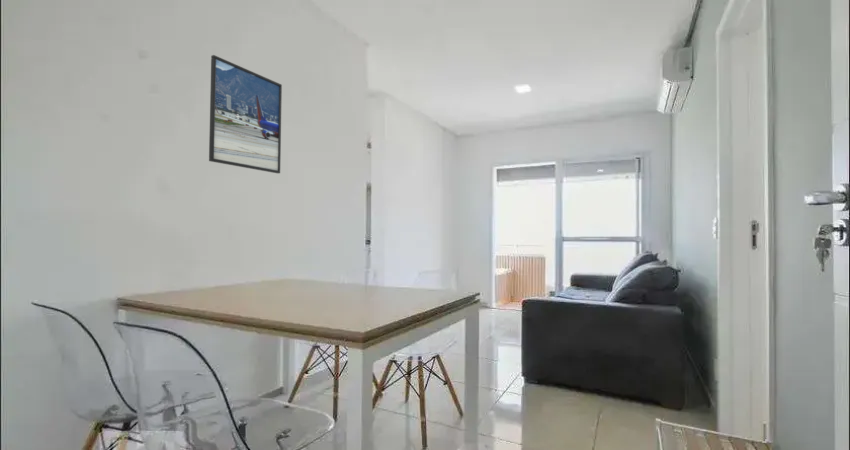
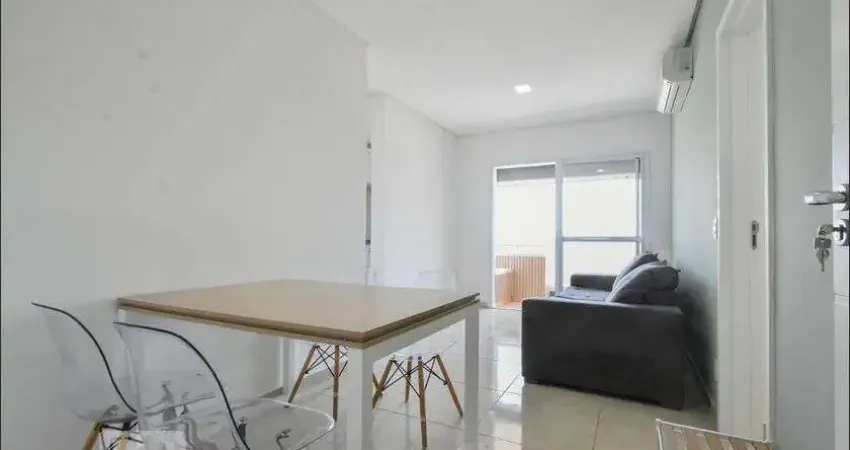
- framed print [208,54,283,174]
